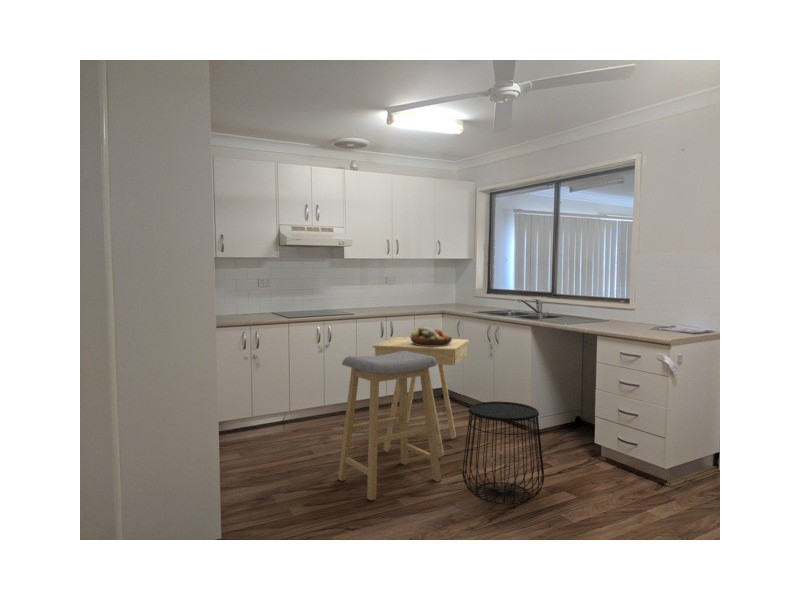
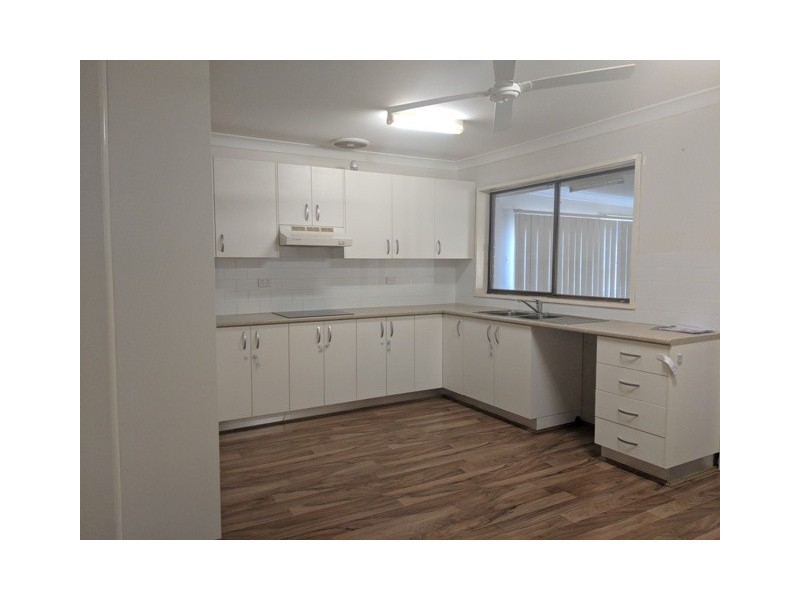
- side table [372,336,470,459]
- side table [462,401,545,506]
- fruit bowl [410,326,453,346]
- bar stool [337,351,442,502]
